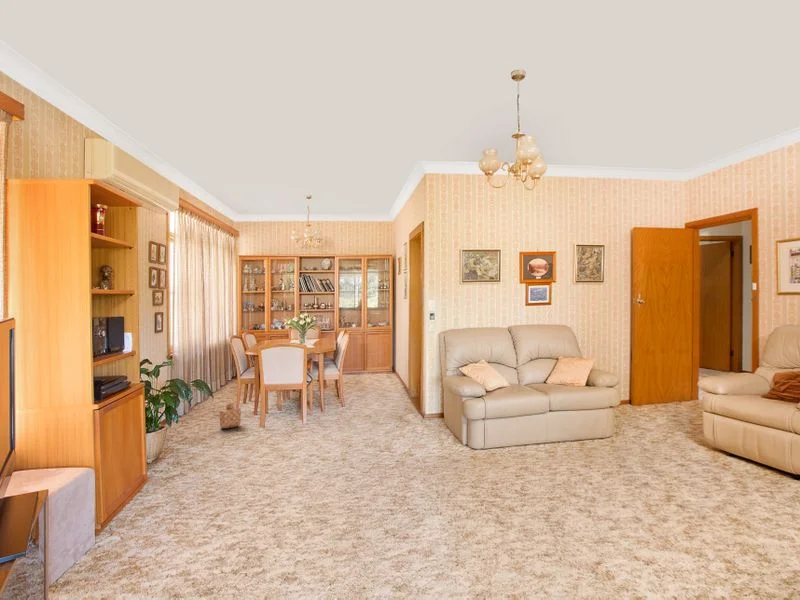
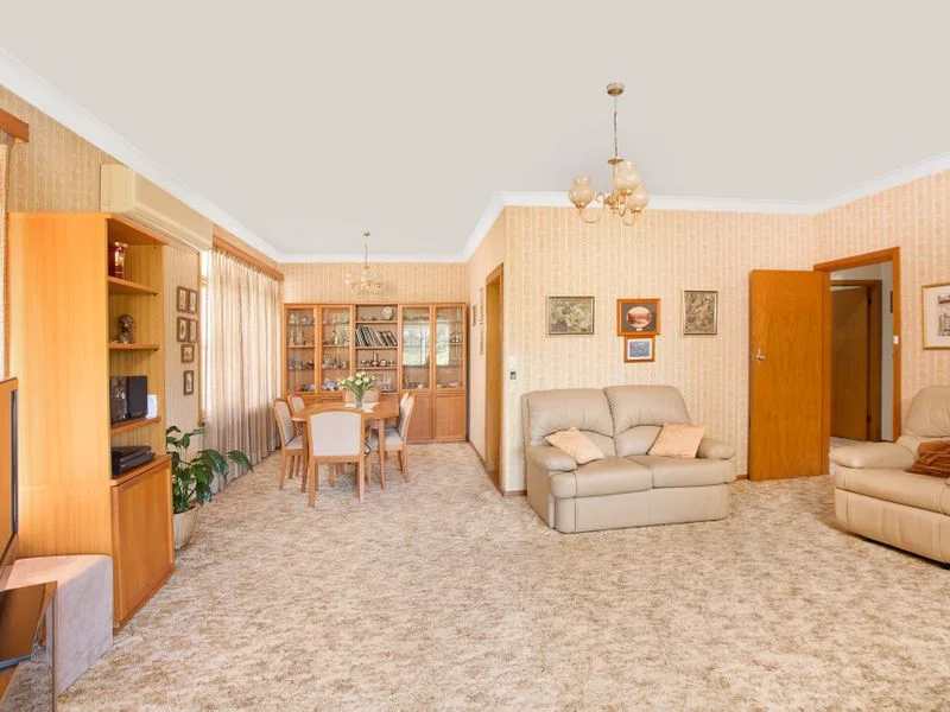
- basket [218,402,242,429]
